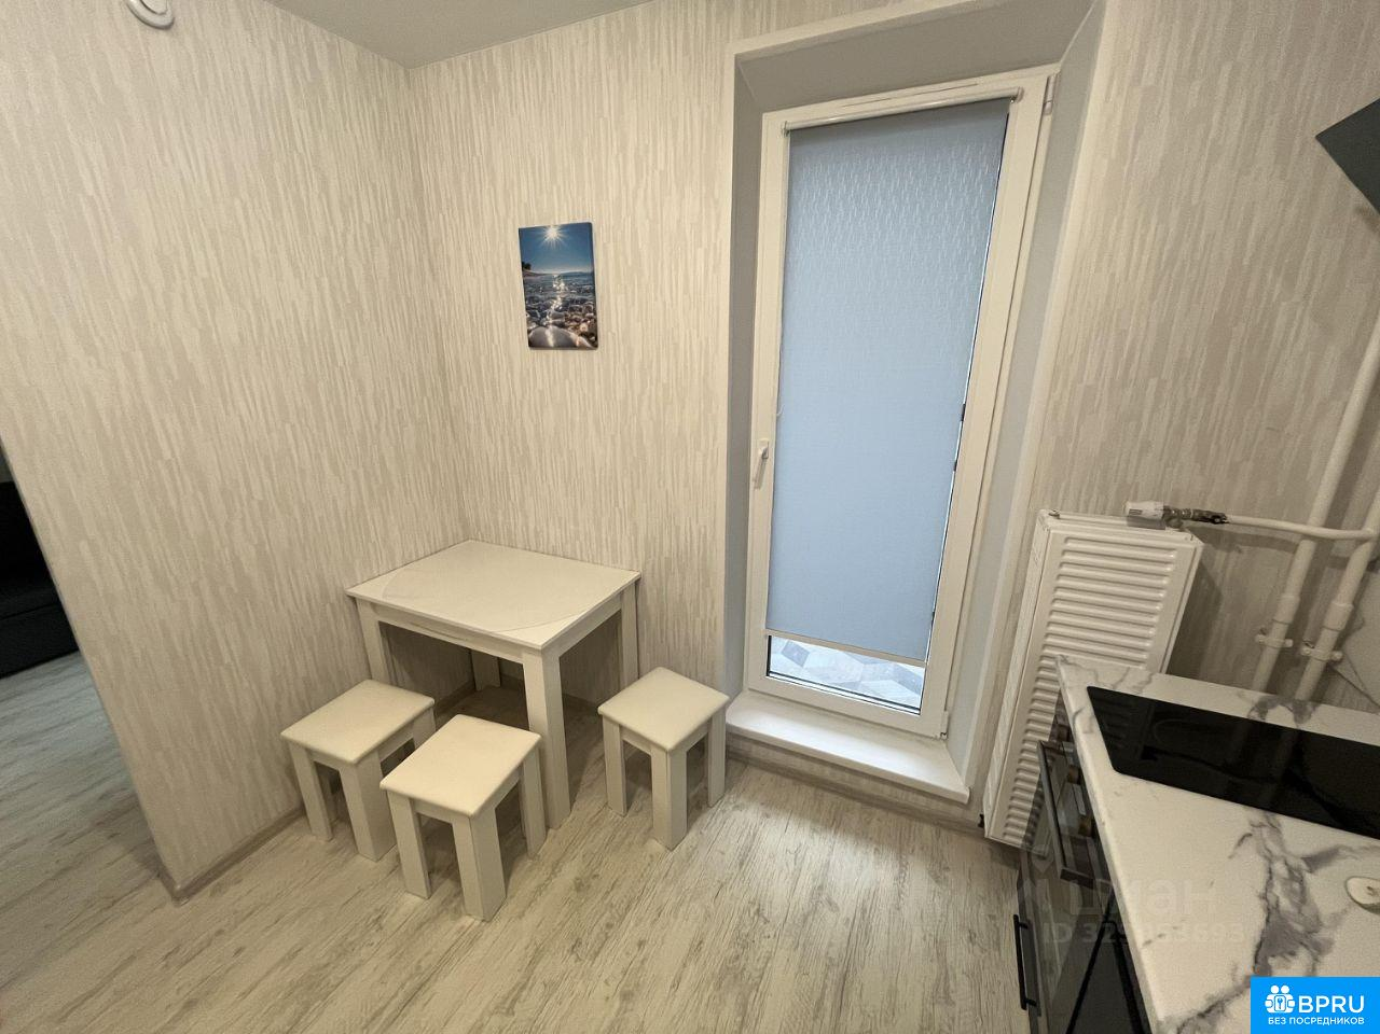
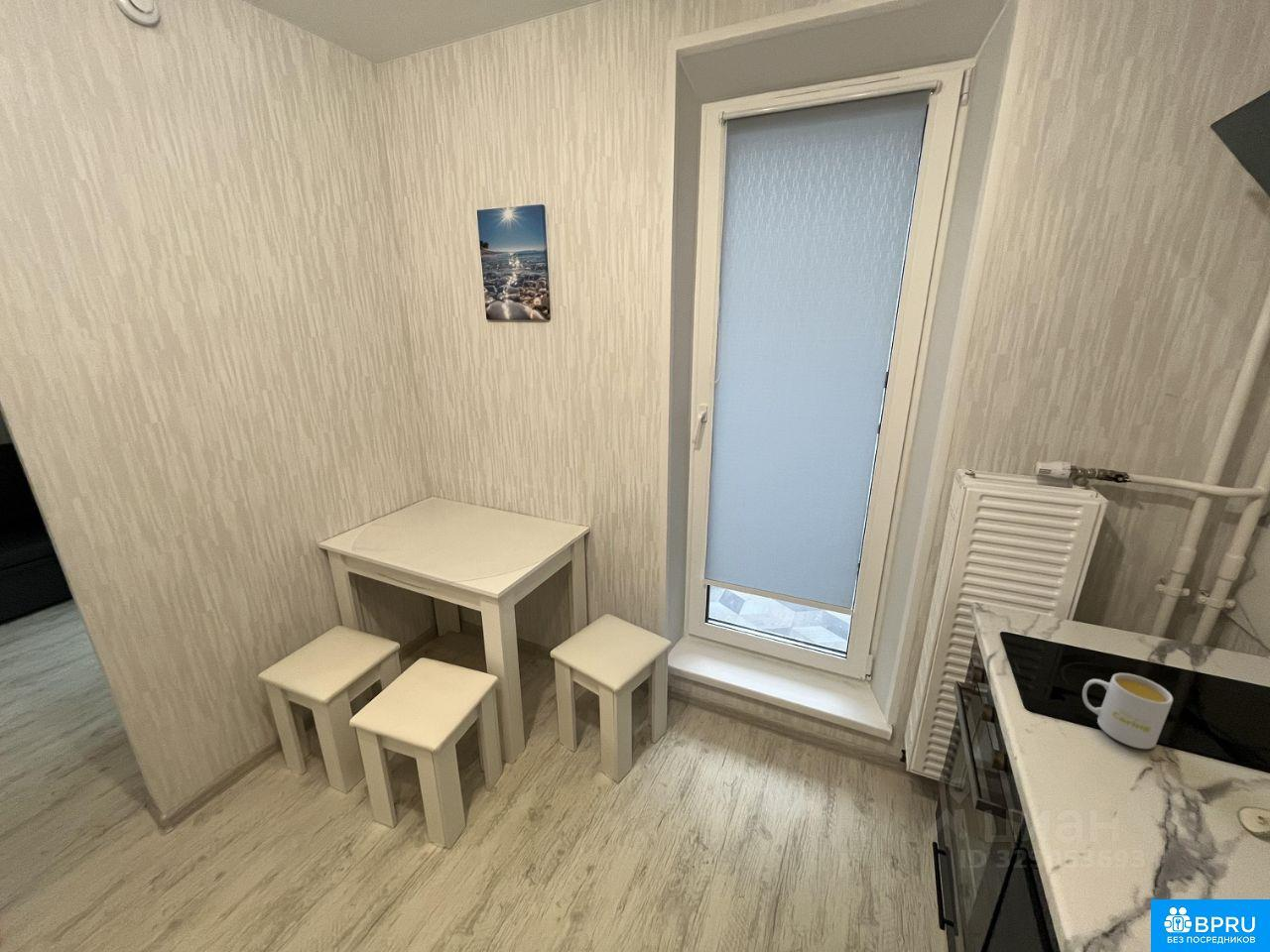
+ mug [1081,672,1174,750]
